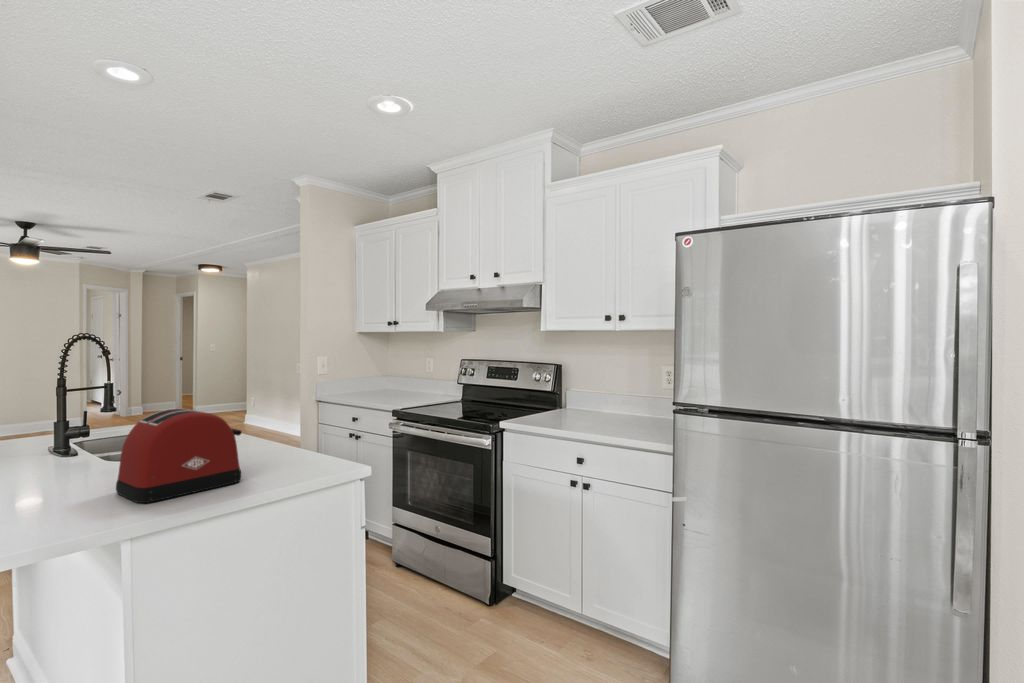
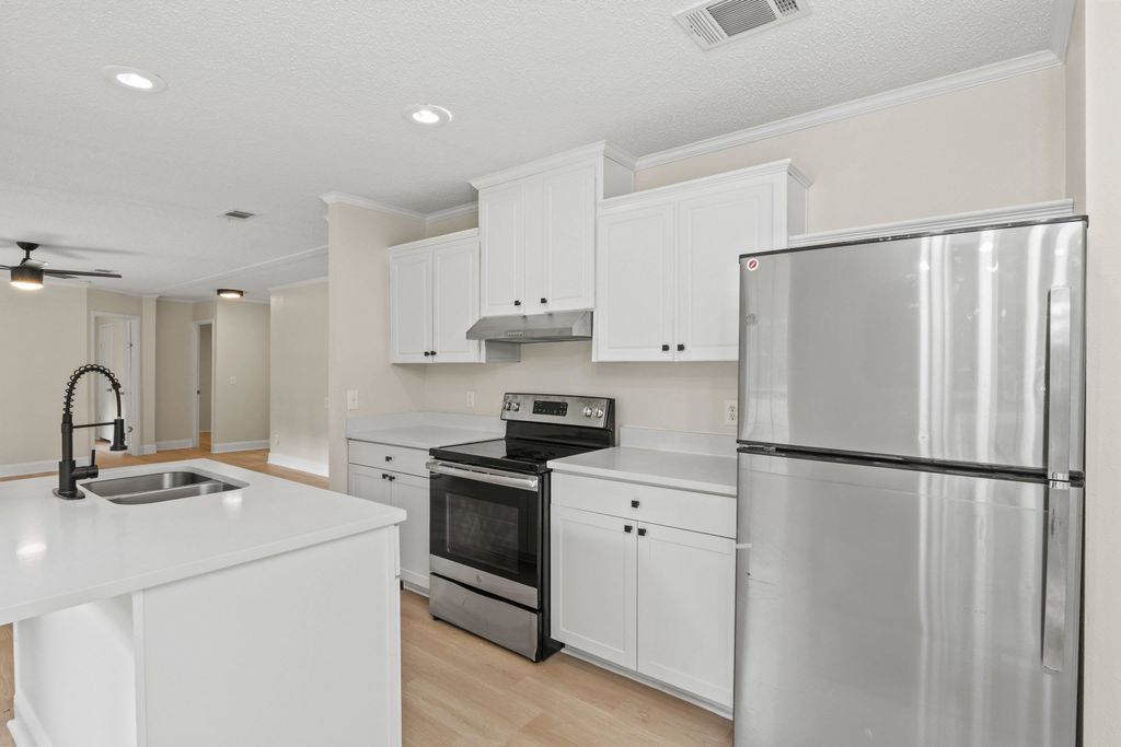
- toaster [115,408,243,504]
